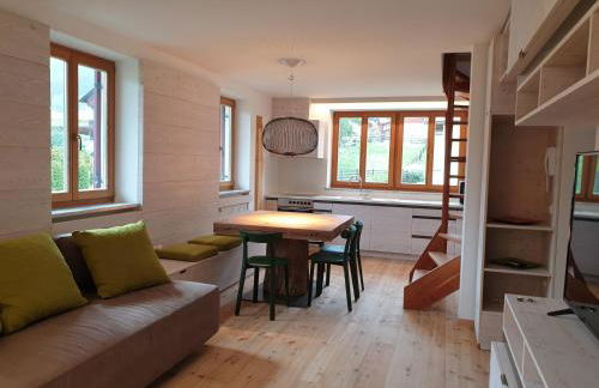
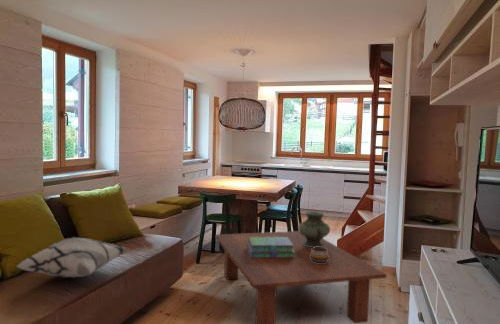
+ vase [297,210,331,248]
+ coffee table [214,230,387,324]
+ decorative bowl [310,247,329,263]
+ decorative pillow [15,236,129,279]
+ stack of books [247,237,295,257]
